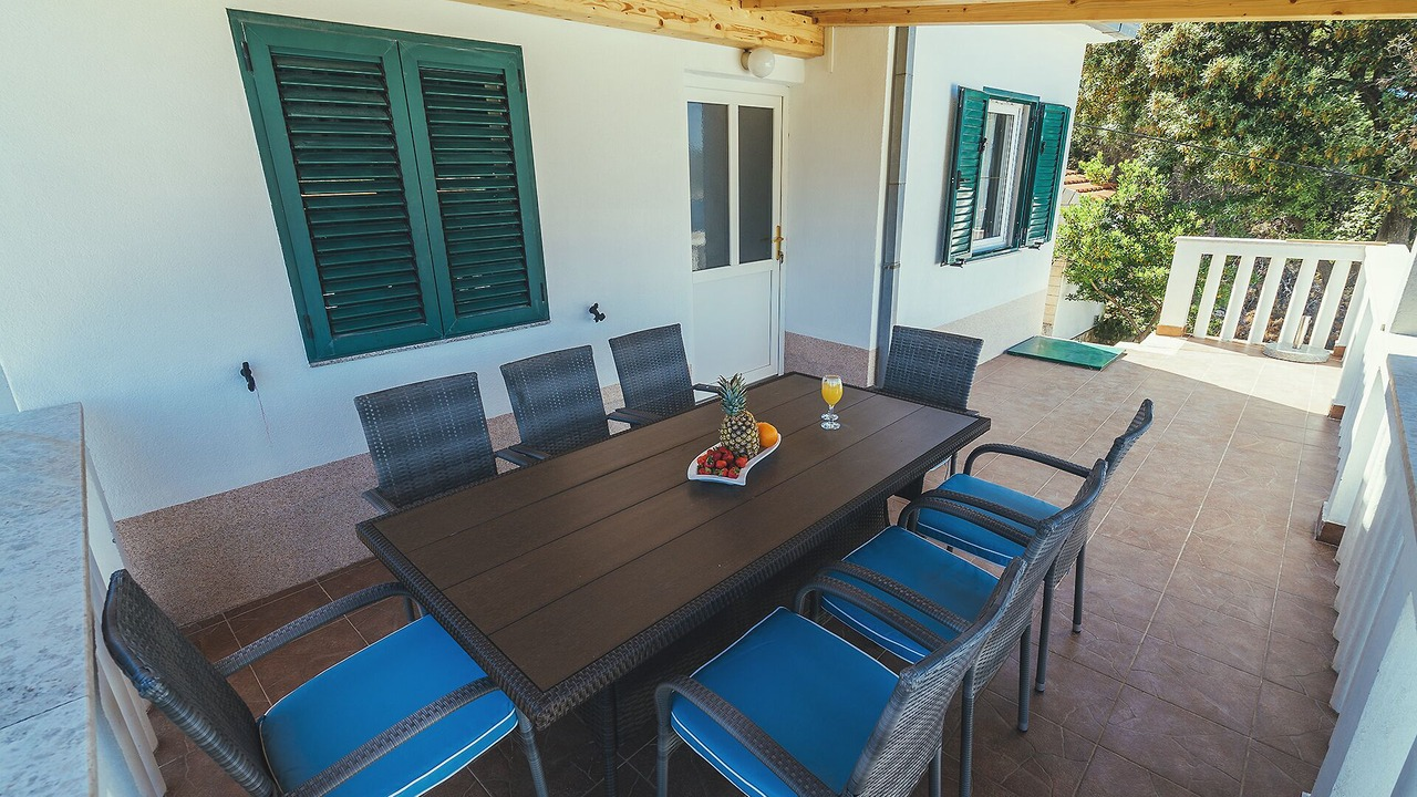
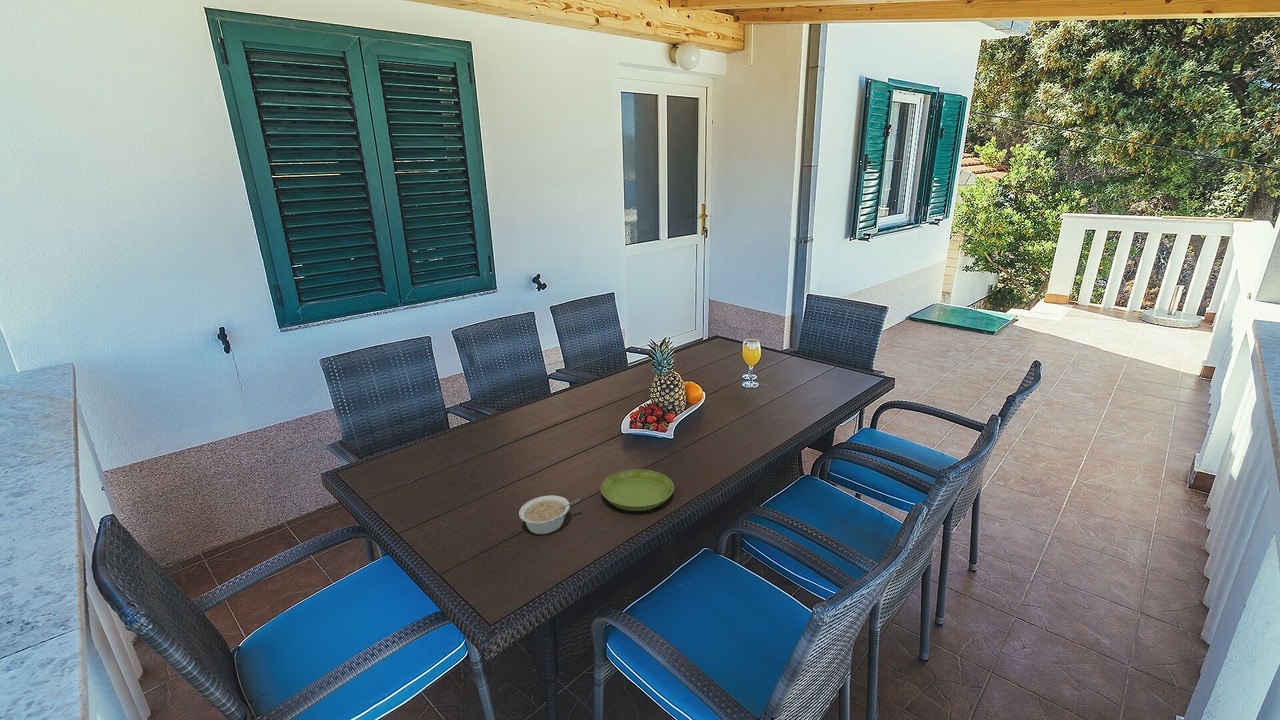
+ legume [518,494,581,535]
+ saucer [600,468,675,512]
